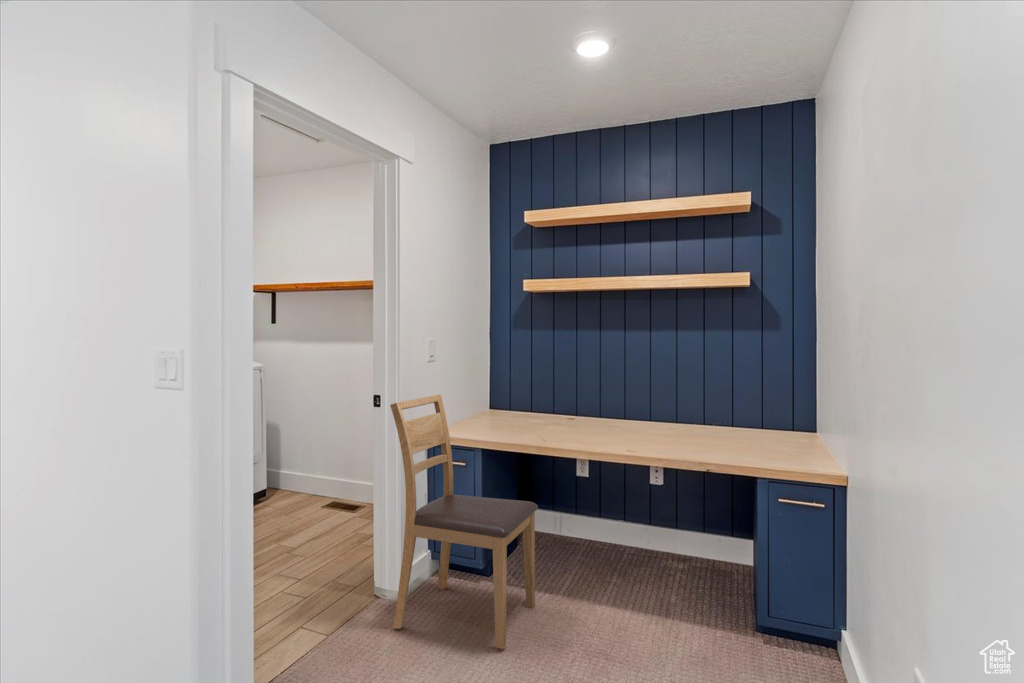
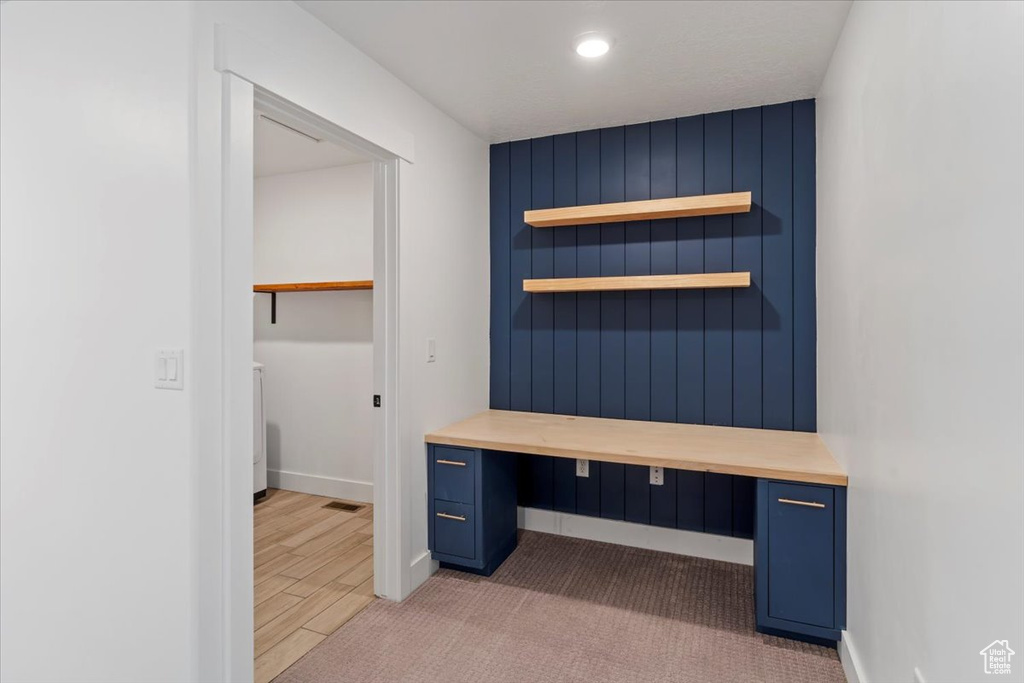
- chair [389,393,539,650]
